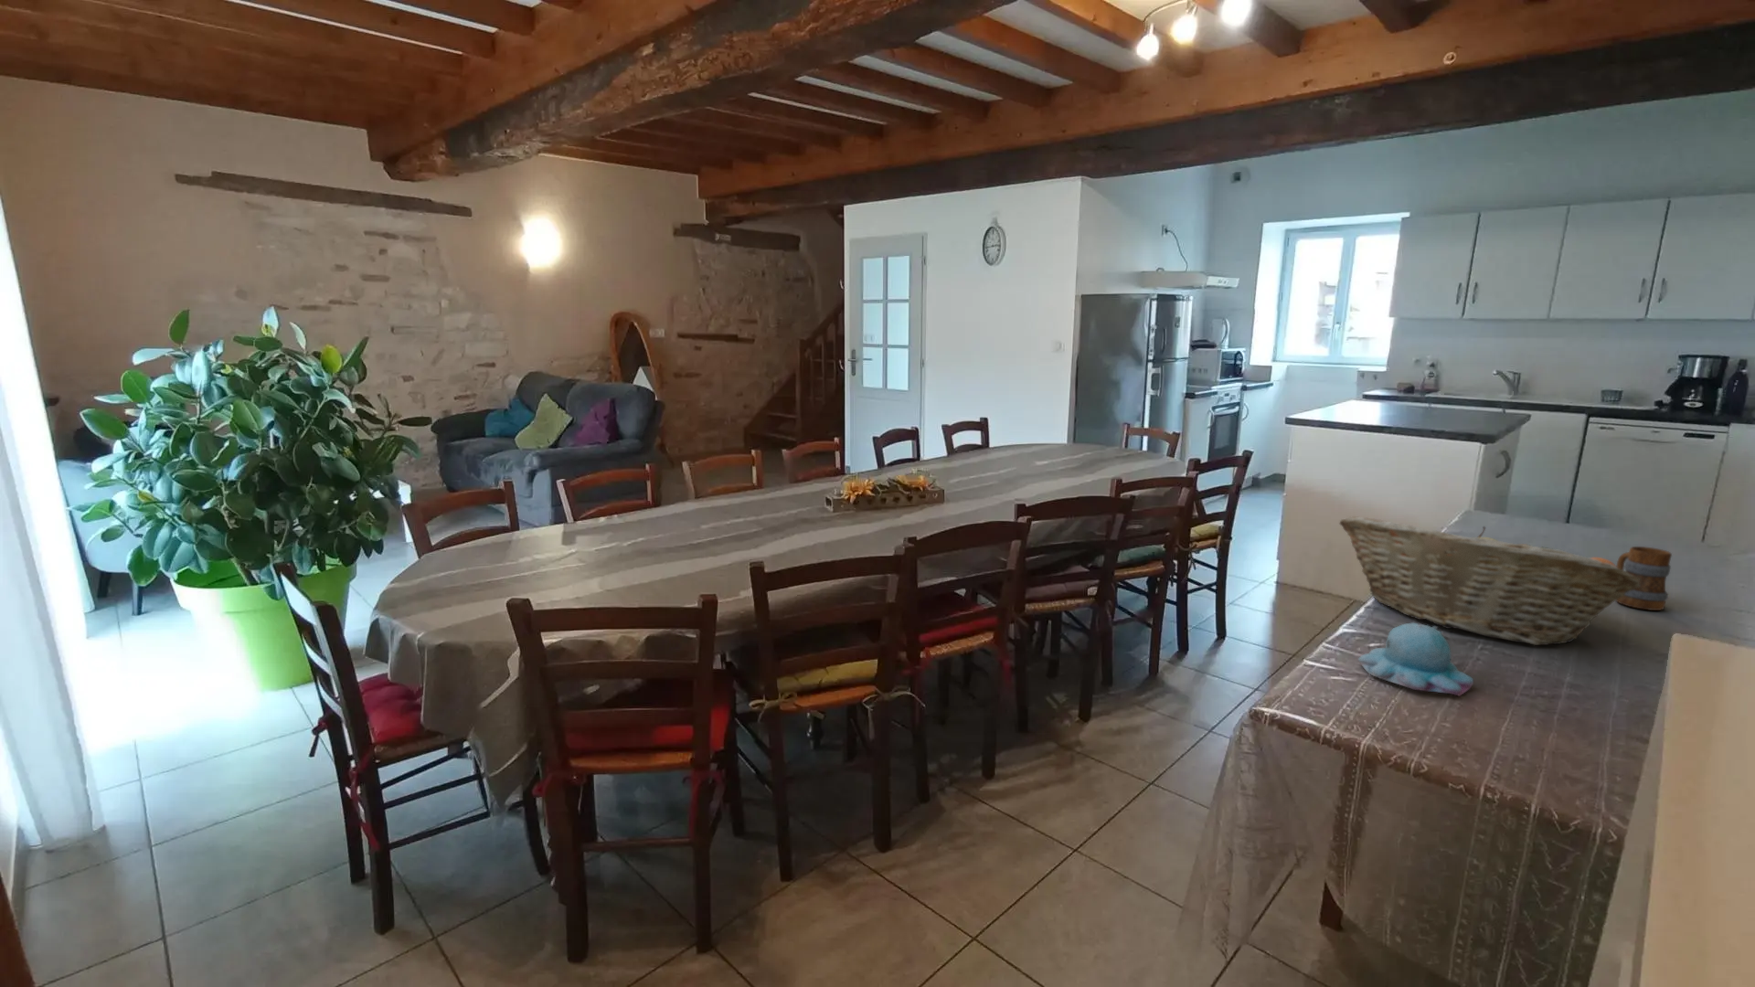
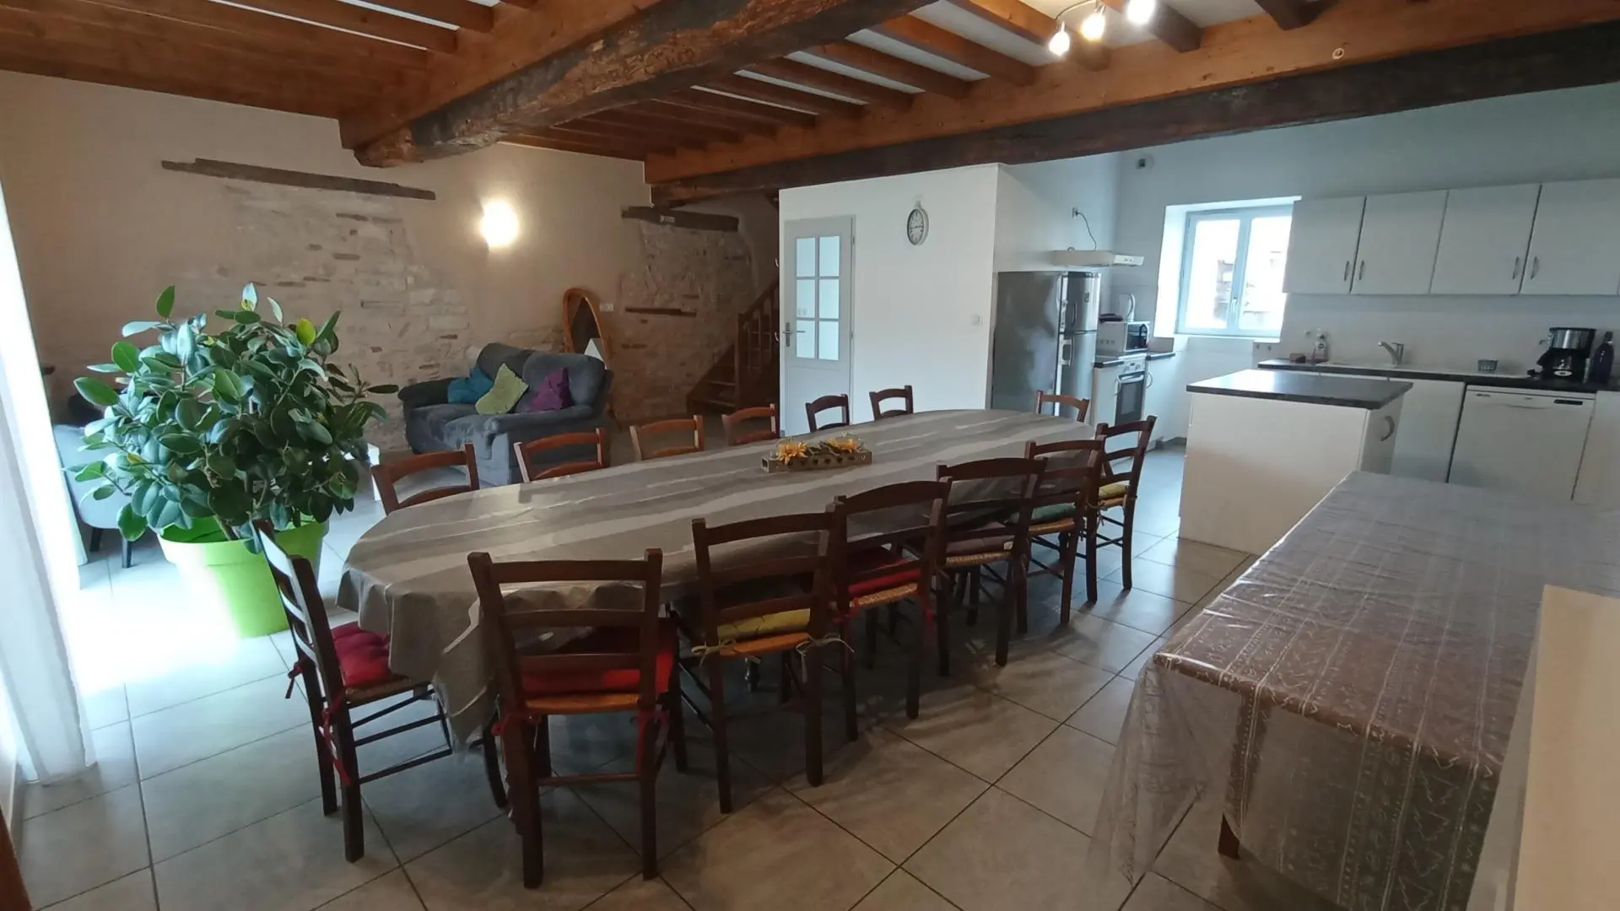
- mug [1615,546,1673,611]
- fruit basket [1338,516,1640,646]
- candle [1357,622,1474,698]
